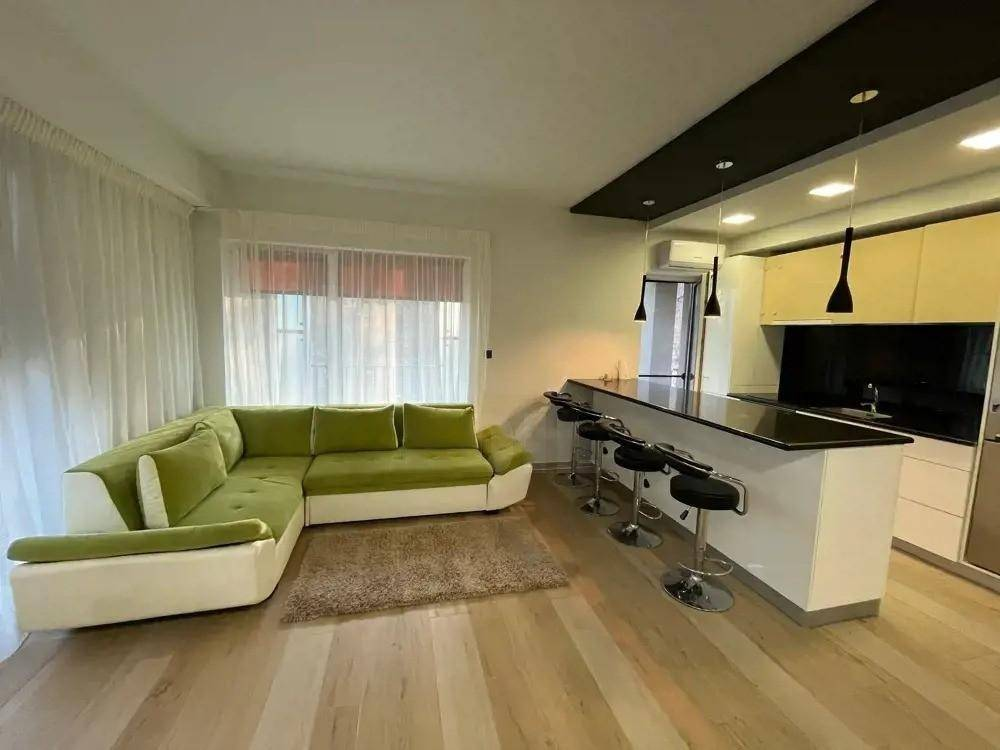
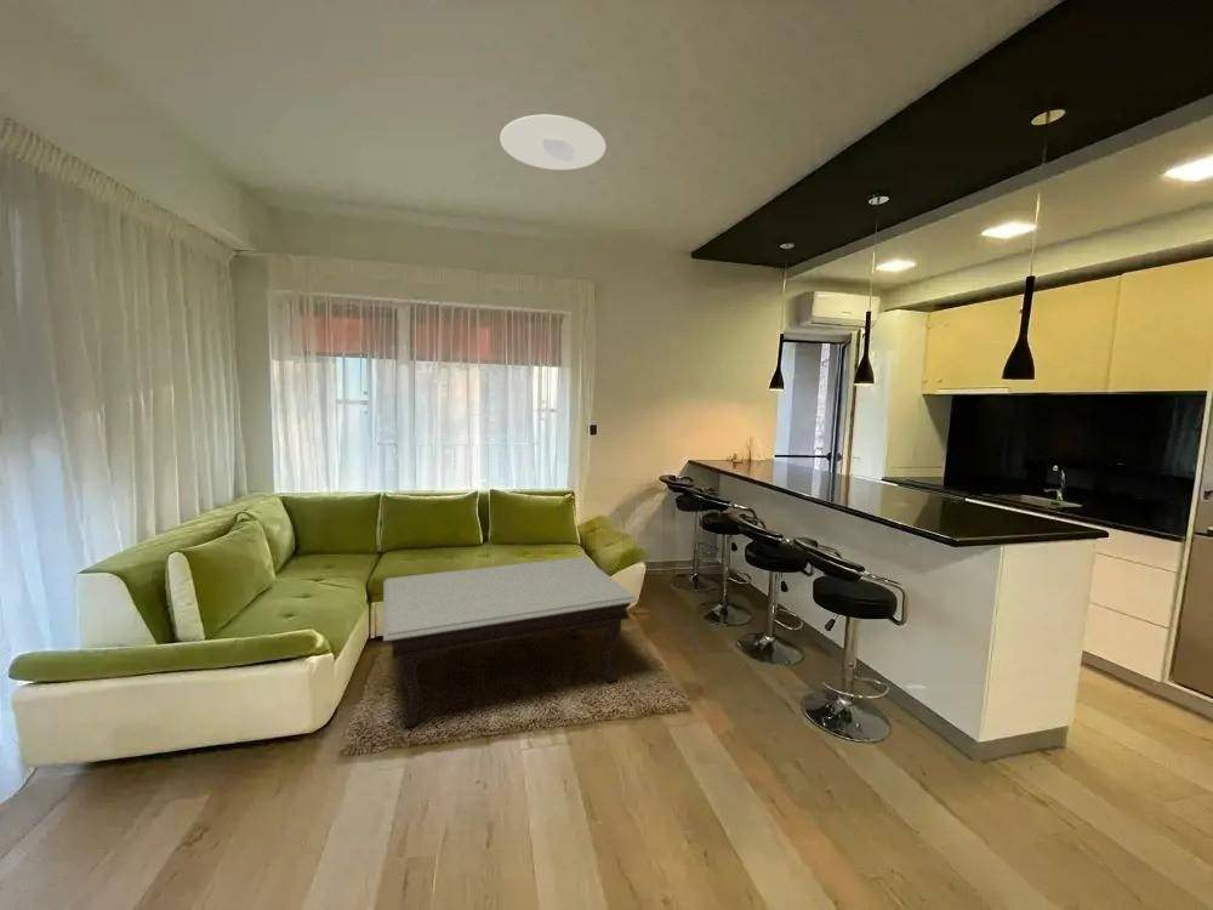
+ coffee table [382,556,640,729]
+ ceiling light [499,114,606,171]
